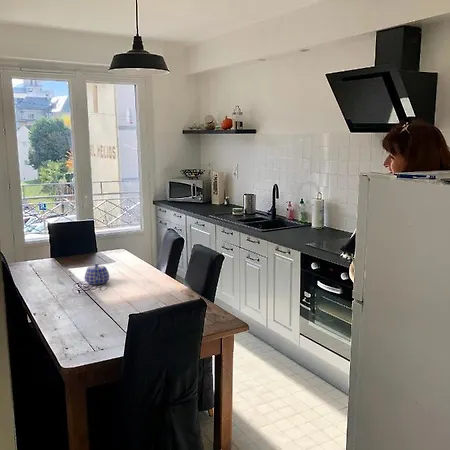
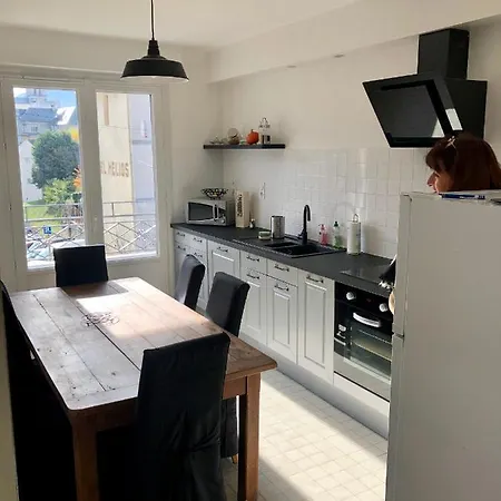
- teapot [83,263,110,286]
